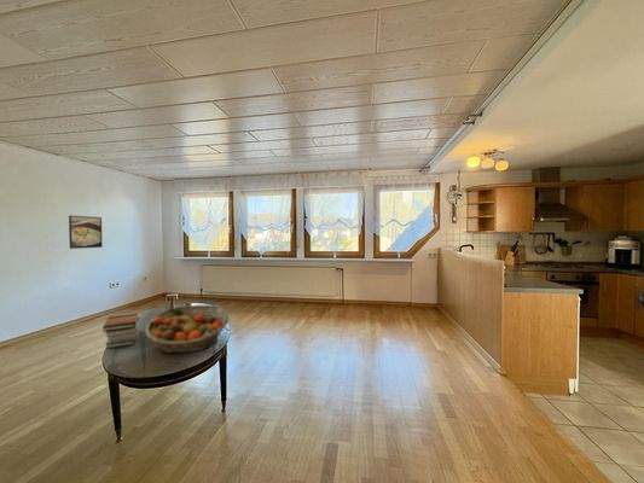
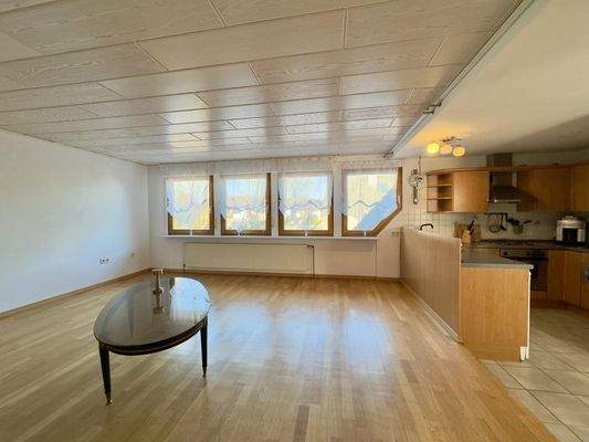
- fruit basket [144,304,230,355]
- book stack [101,313,140,350]
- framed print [68,215,104,250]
